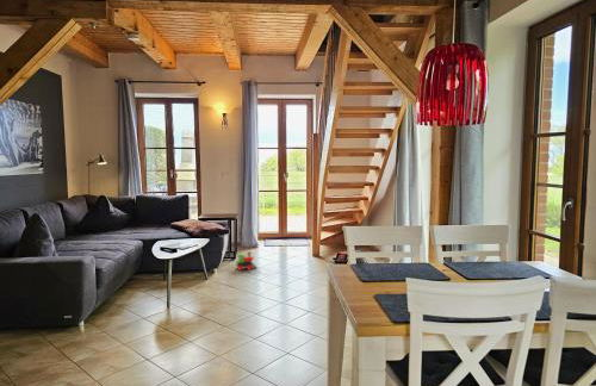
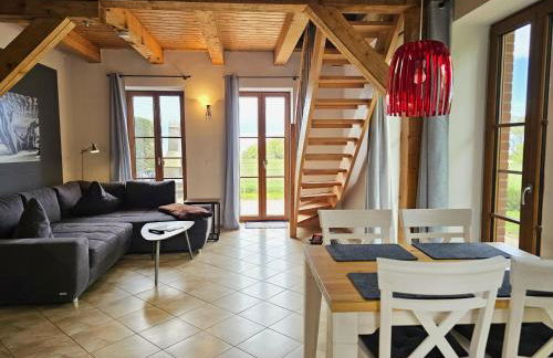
- toy train [235,250,259,272]
